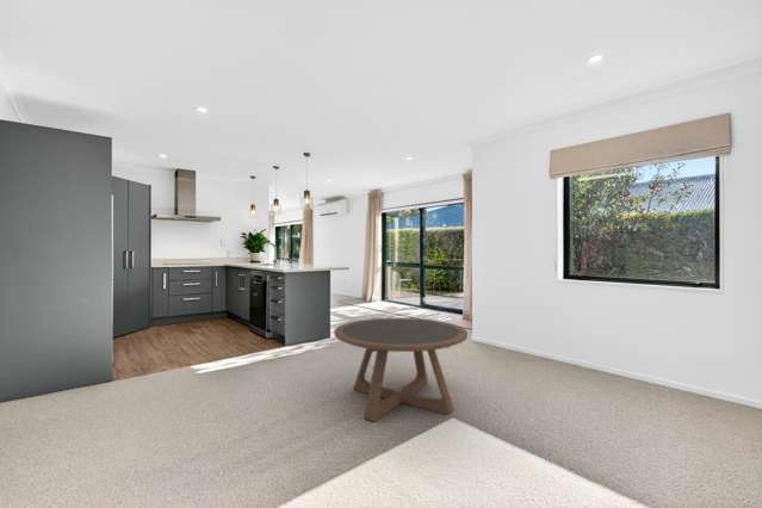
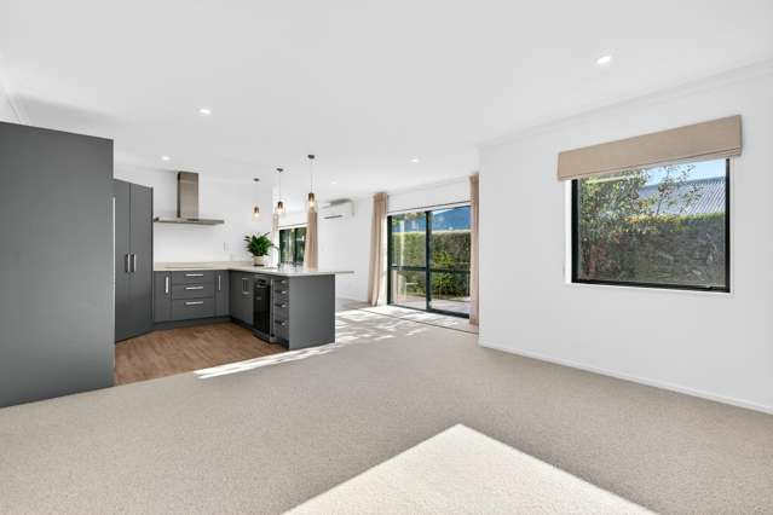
- coffee table [333,317,469,423]
